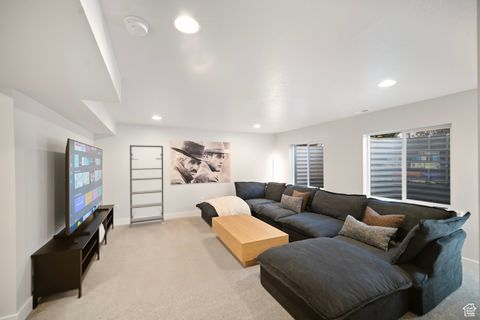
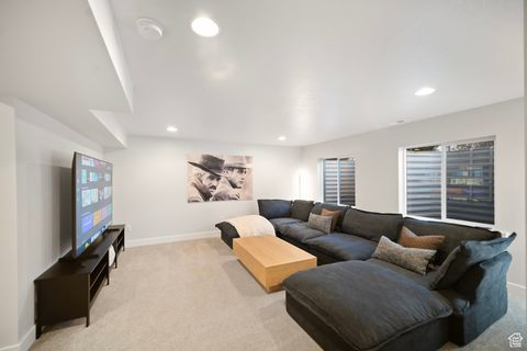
- shelving unit [129,144,164,228]
